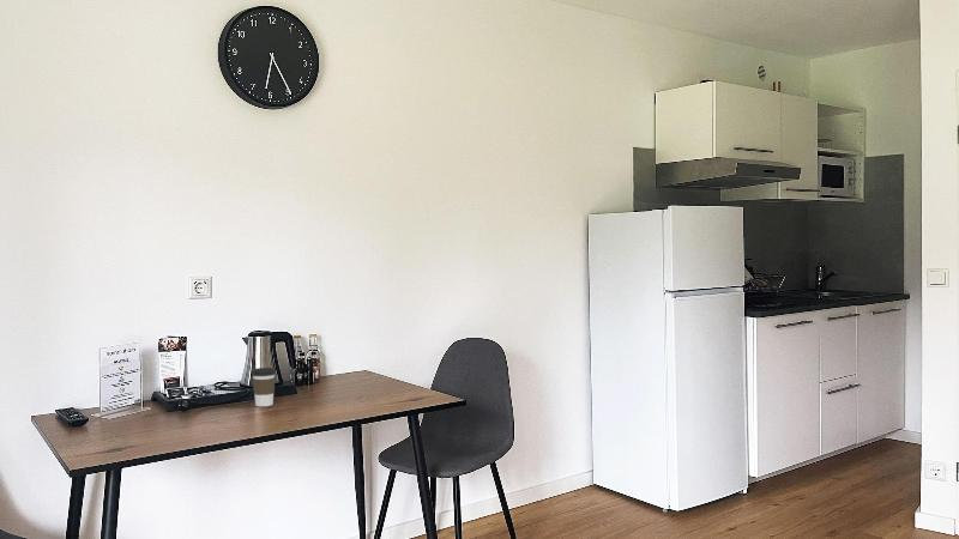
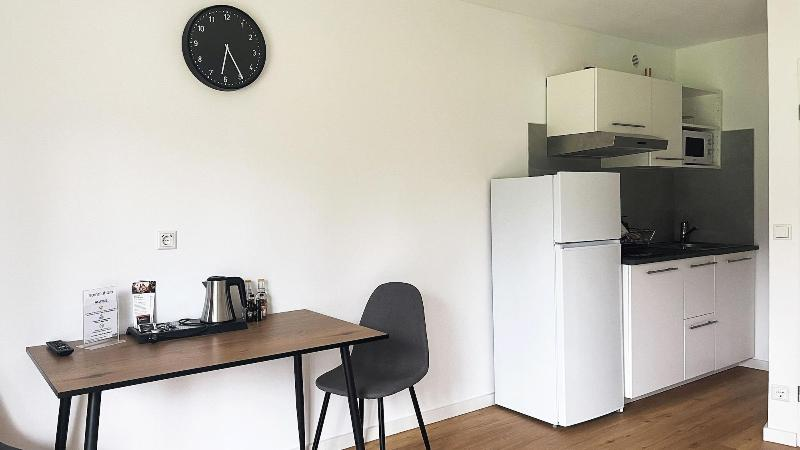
- coffee cup [251,367,277,407]
